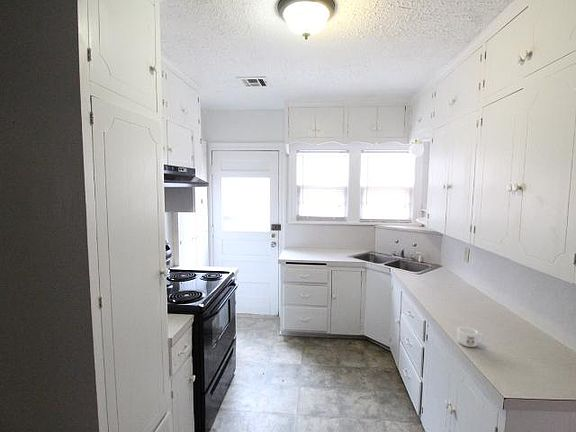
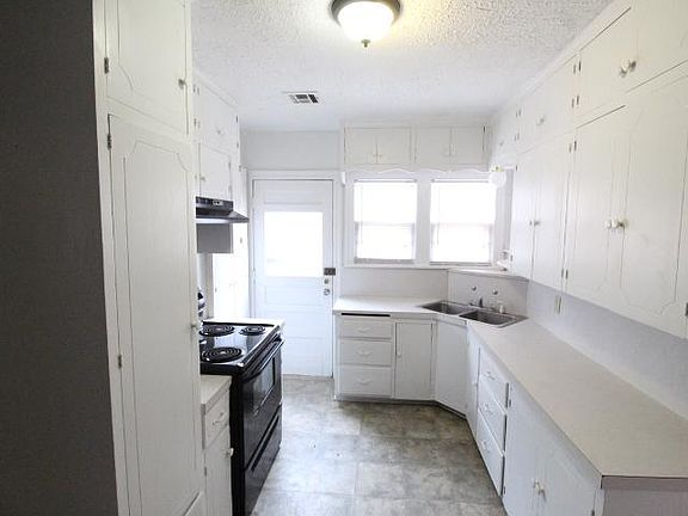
- mug [456,326,485,348]
